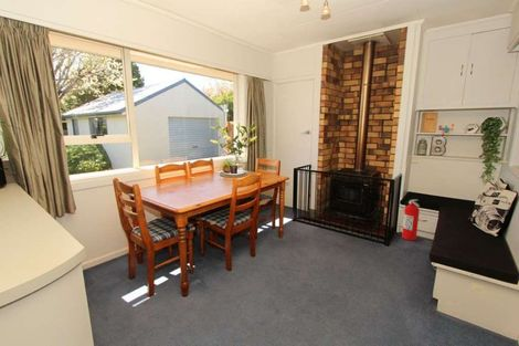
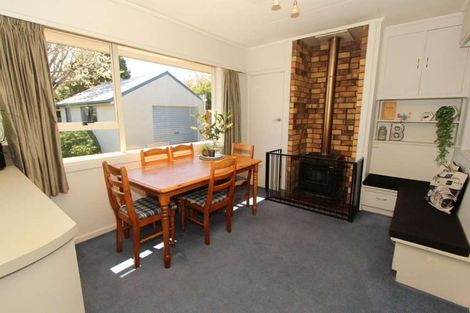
- fire extinguisher [401,199,421,241]
